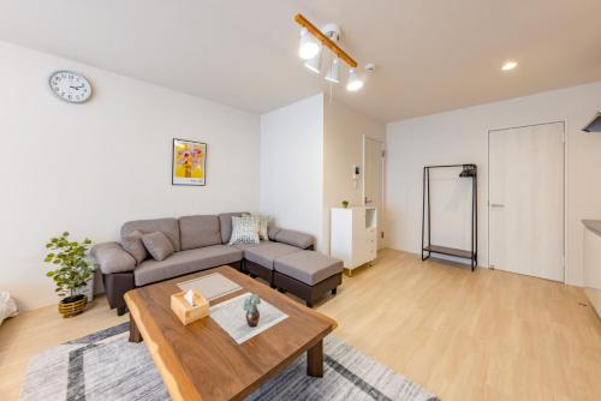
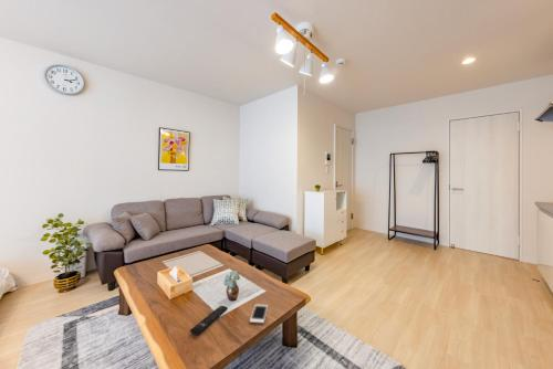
+ remote control [189,305,229,336]
+ cell phone [249,304,269,324]
